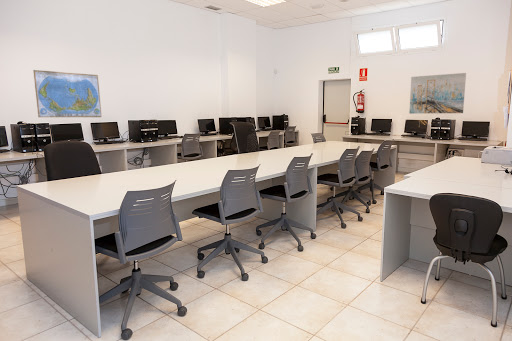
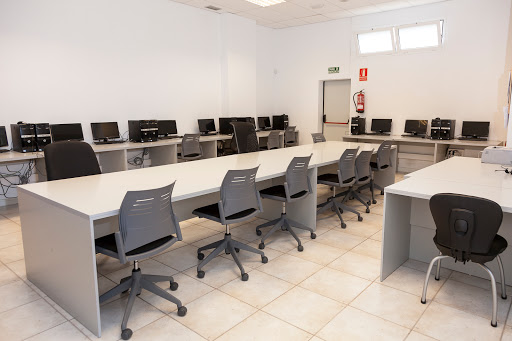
- world map [32,69,102,118]
- wall art [409,72,467,115]
